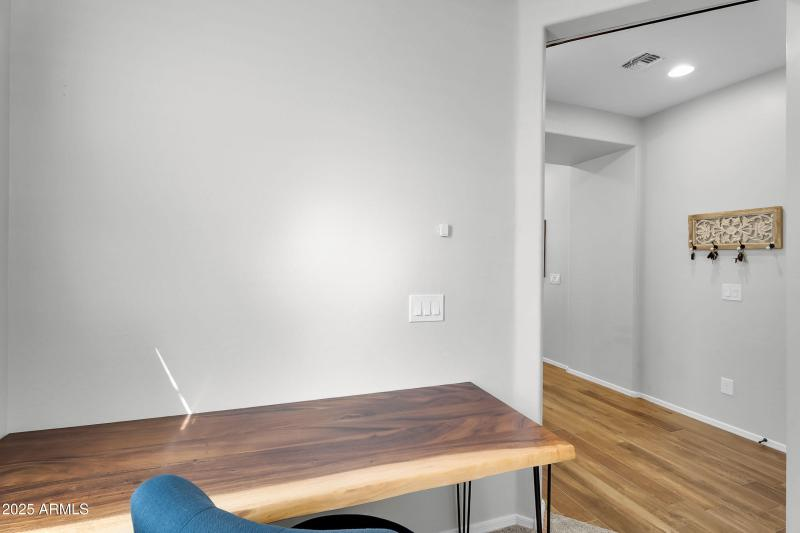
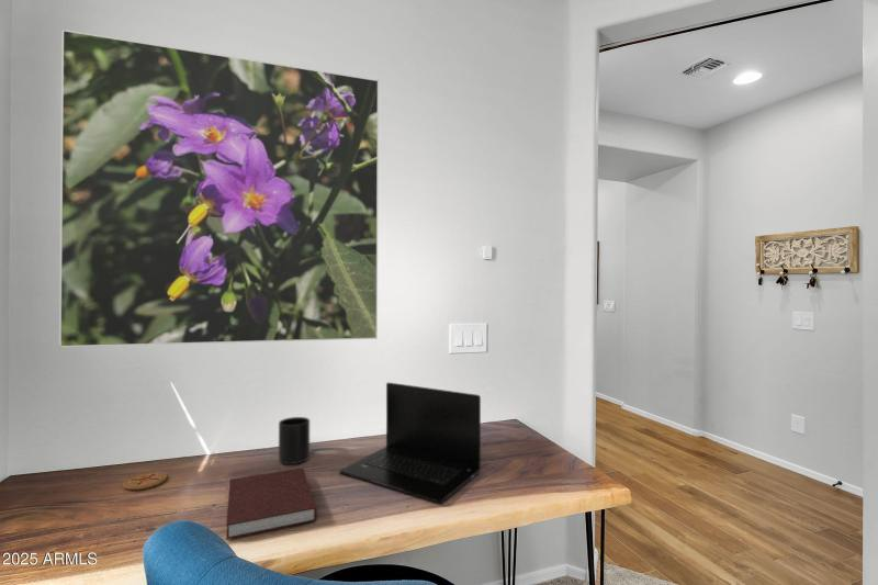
+ laptop [338,382,482,504]
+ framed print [58,29,380,348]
+ notebook [225,466,318,540]
+ mug [278,416,311,465]
+ coaster [122,471,168,491]
